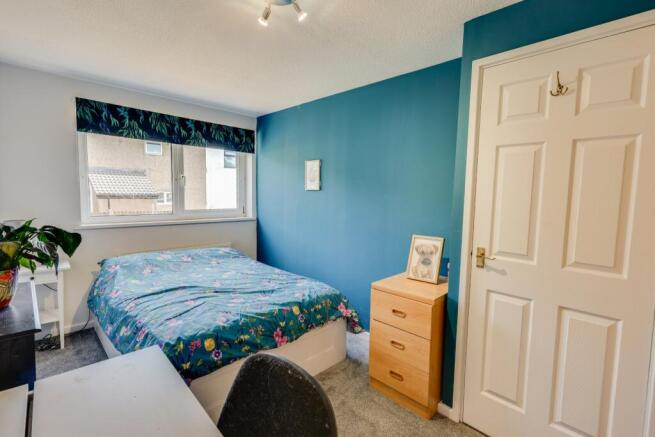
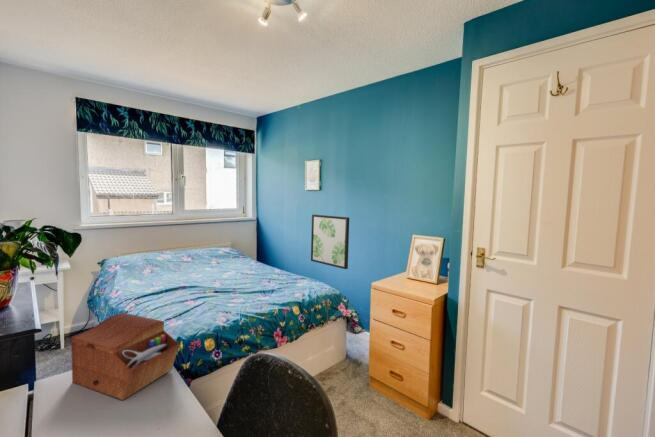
+ wall art [310,214,350,270]
+ sewing box [70,312,180,401]
